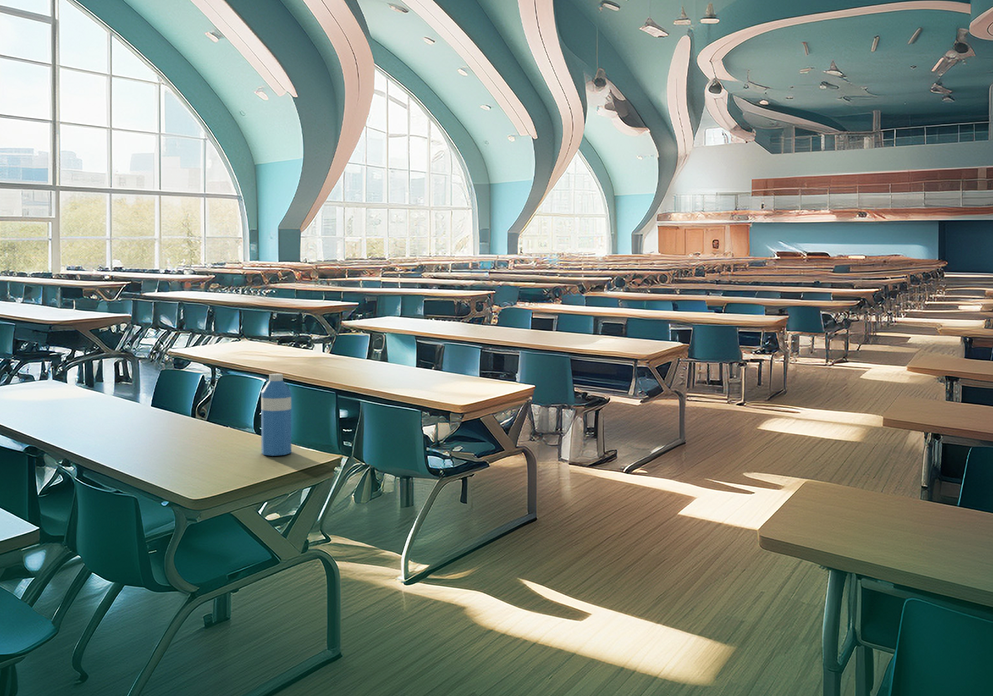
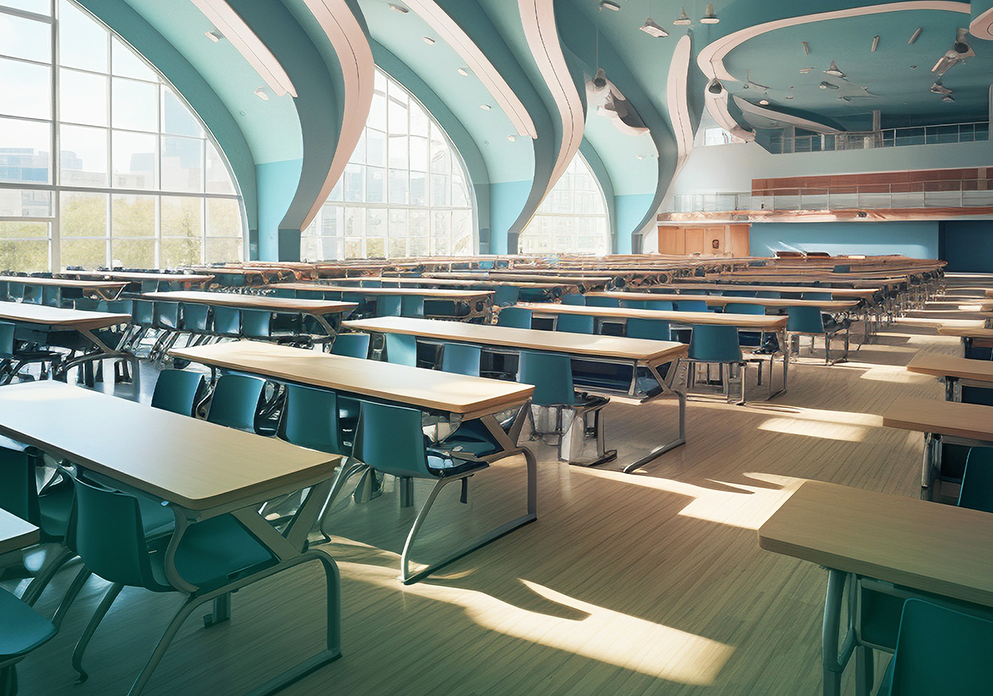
- water bottle [260,373,292,457]
